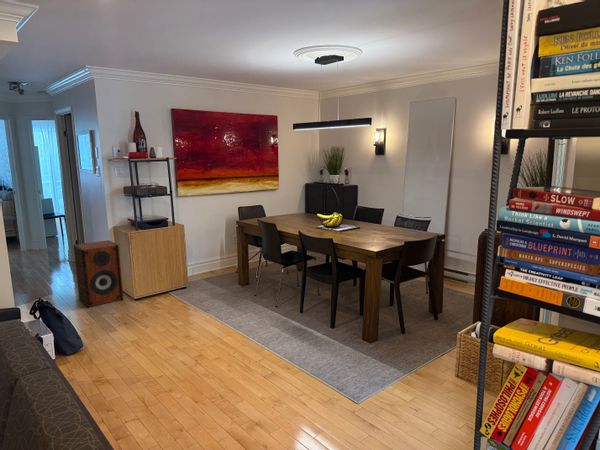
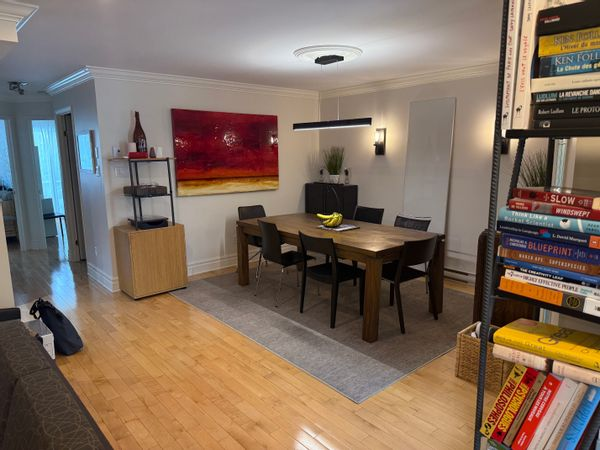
- speaker [73,239,124,308]
